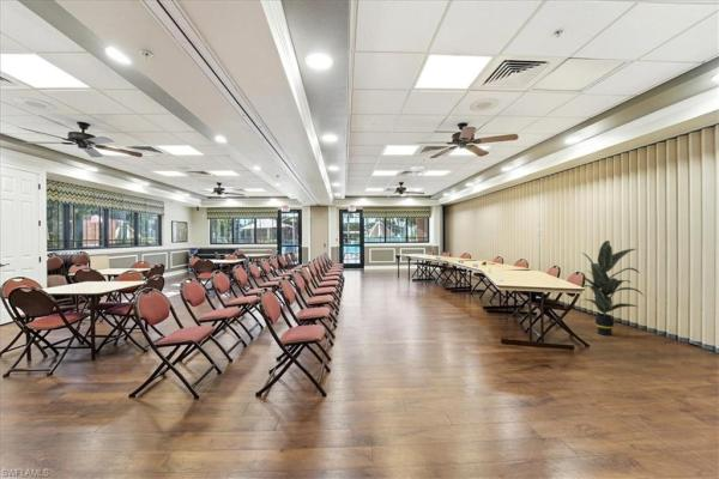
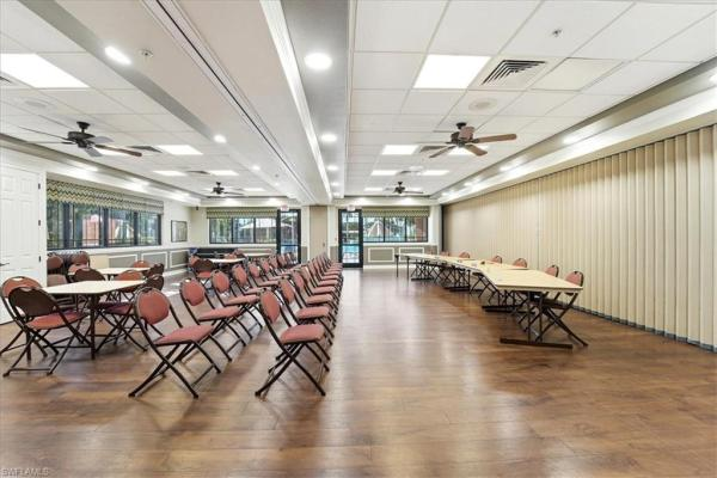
- indoor plant [580,240,645,336]
